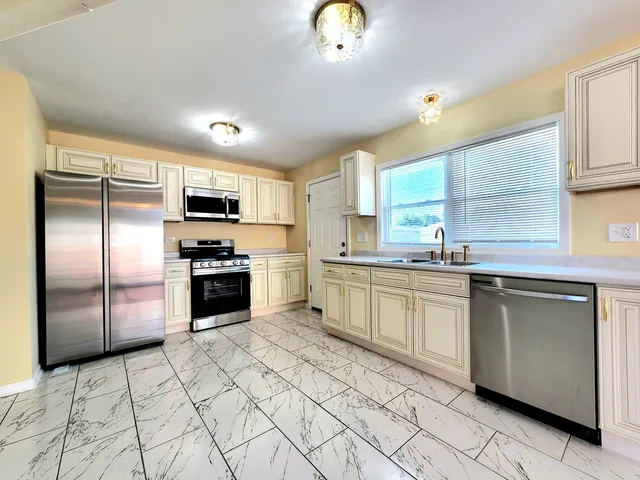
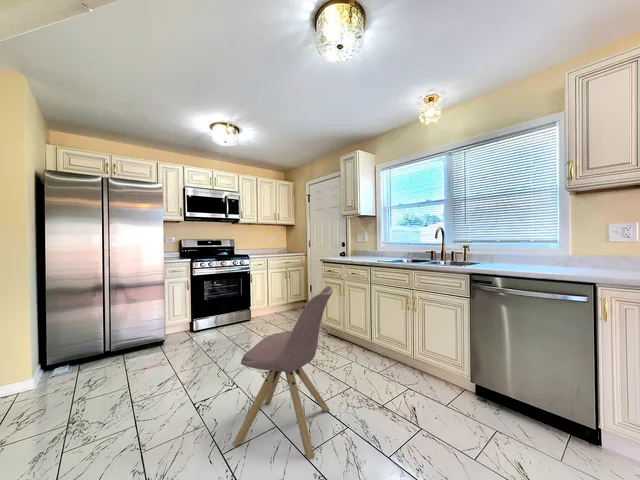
+ chair [233,285,334,461]
